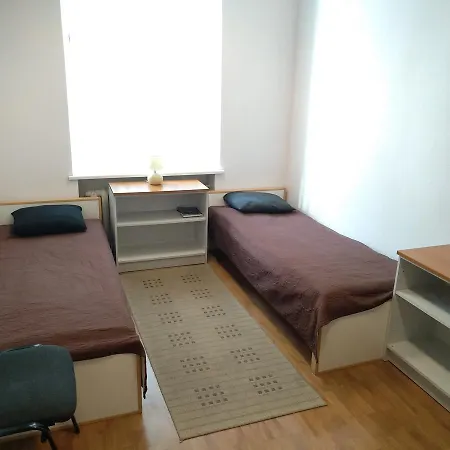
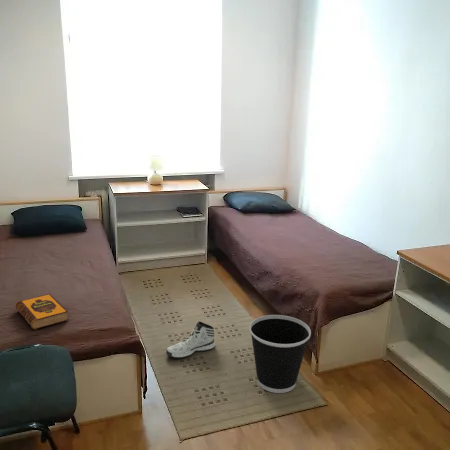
+ sneaker [165,320,216,359]
+ hardback book [14,293,69,331]
+ wastebasket [249,314,312,394]
